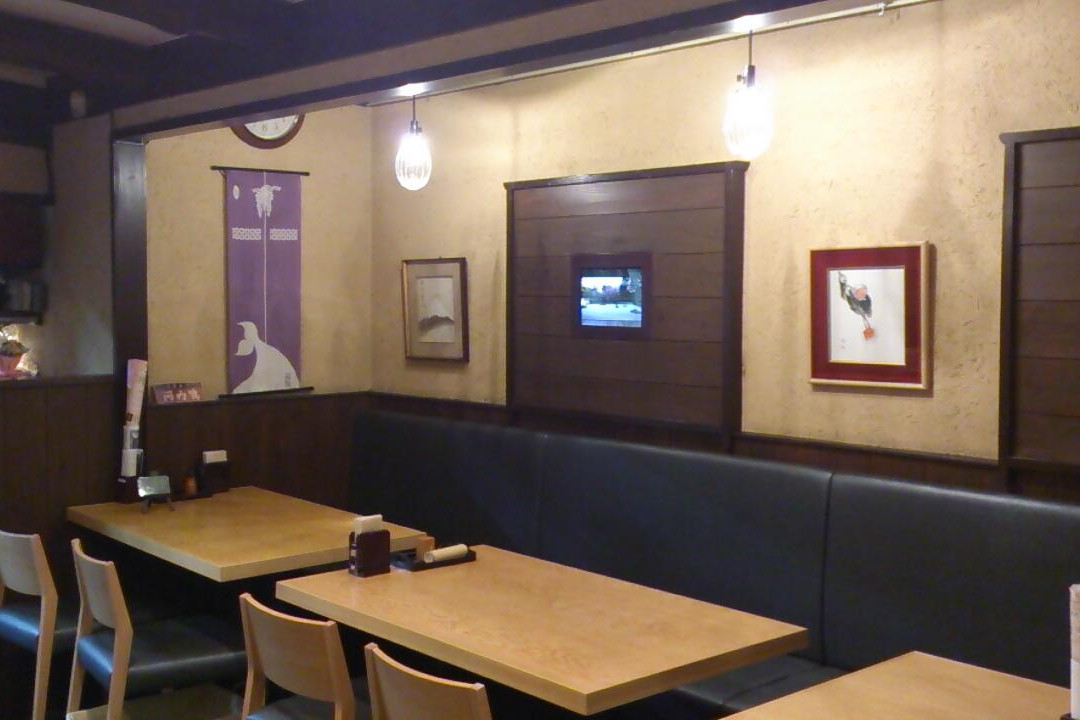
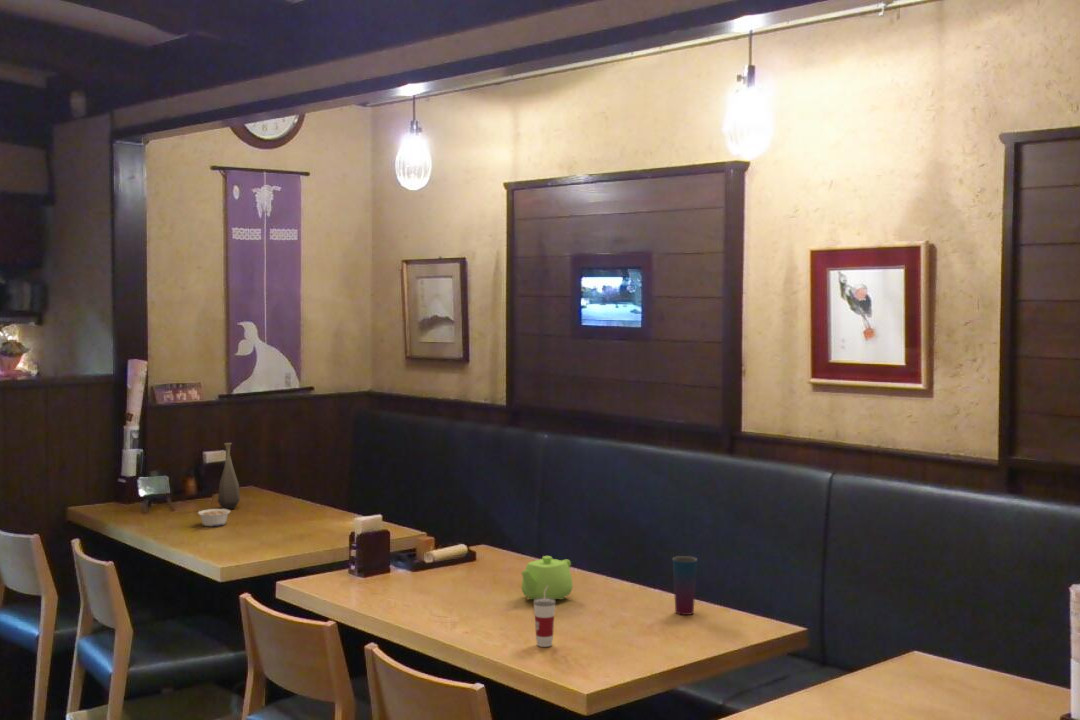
+ bottle [217,442,241,510]
+ legume [197,508,231,527]
+ teapot [520,555,574,601]
+ cup [672,555,698,616]
+ cup [533,585,557,648]
